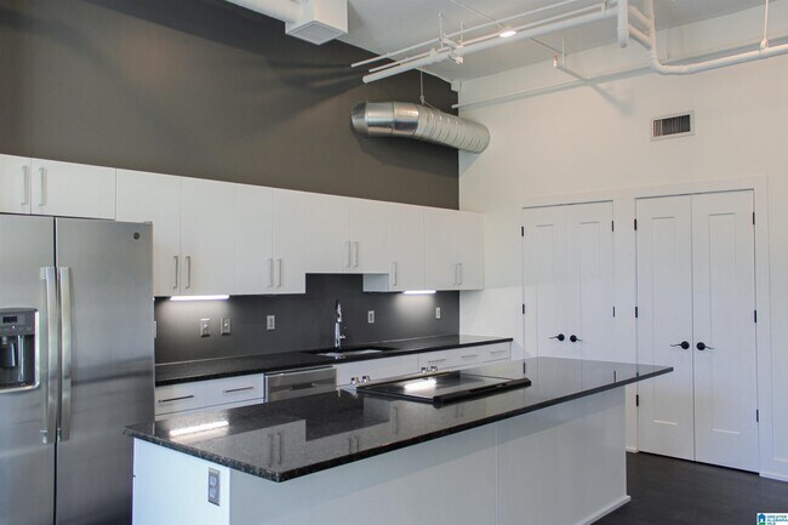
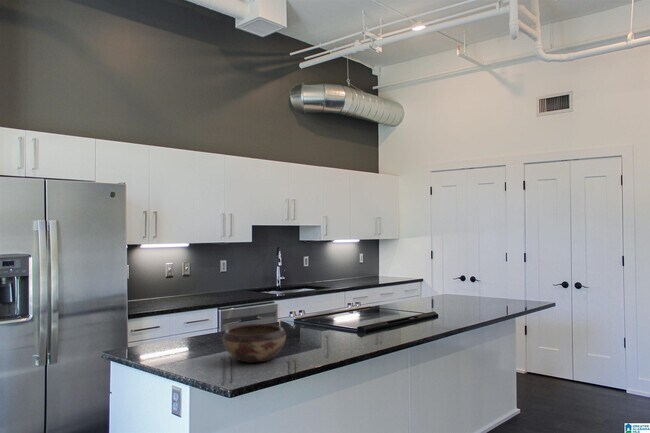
+ decorative bowl [222,323,287,364]
